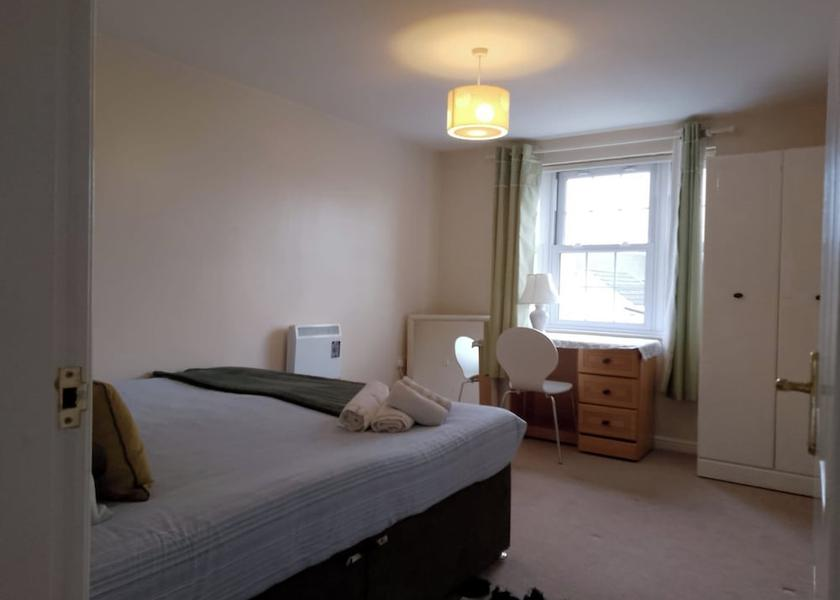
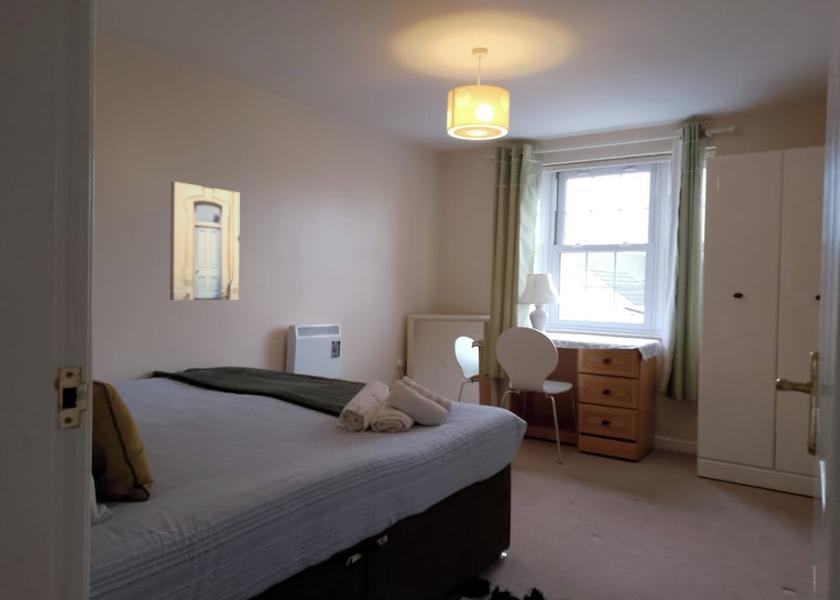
+ wall art [169,181,241,301]
